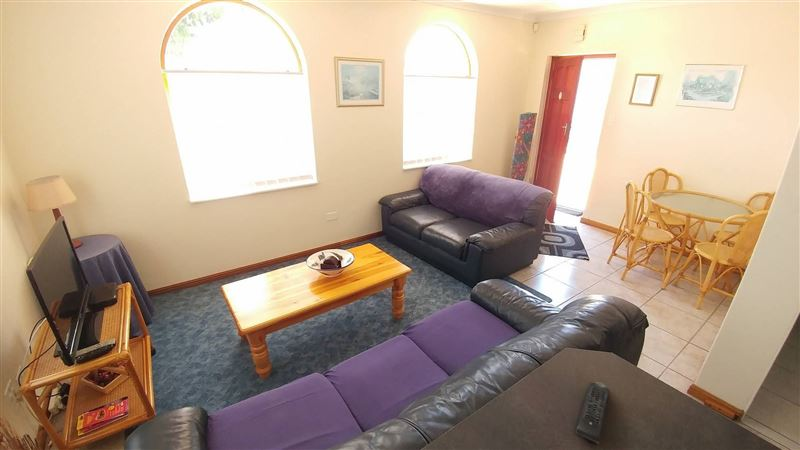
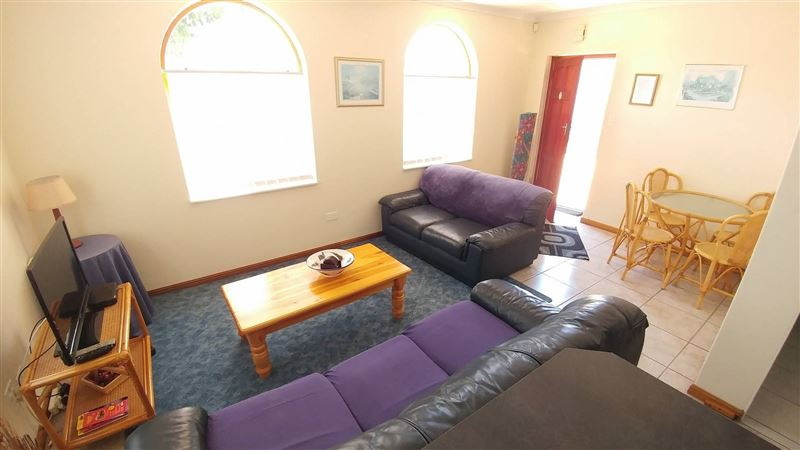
- remote control [575,381,610,445]
